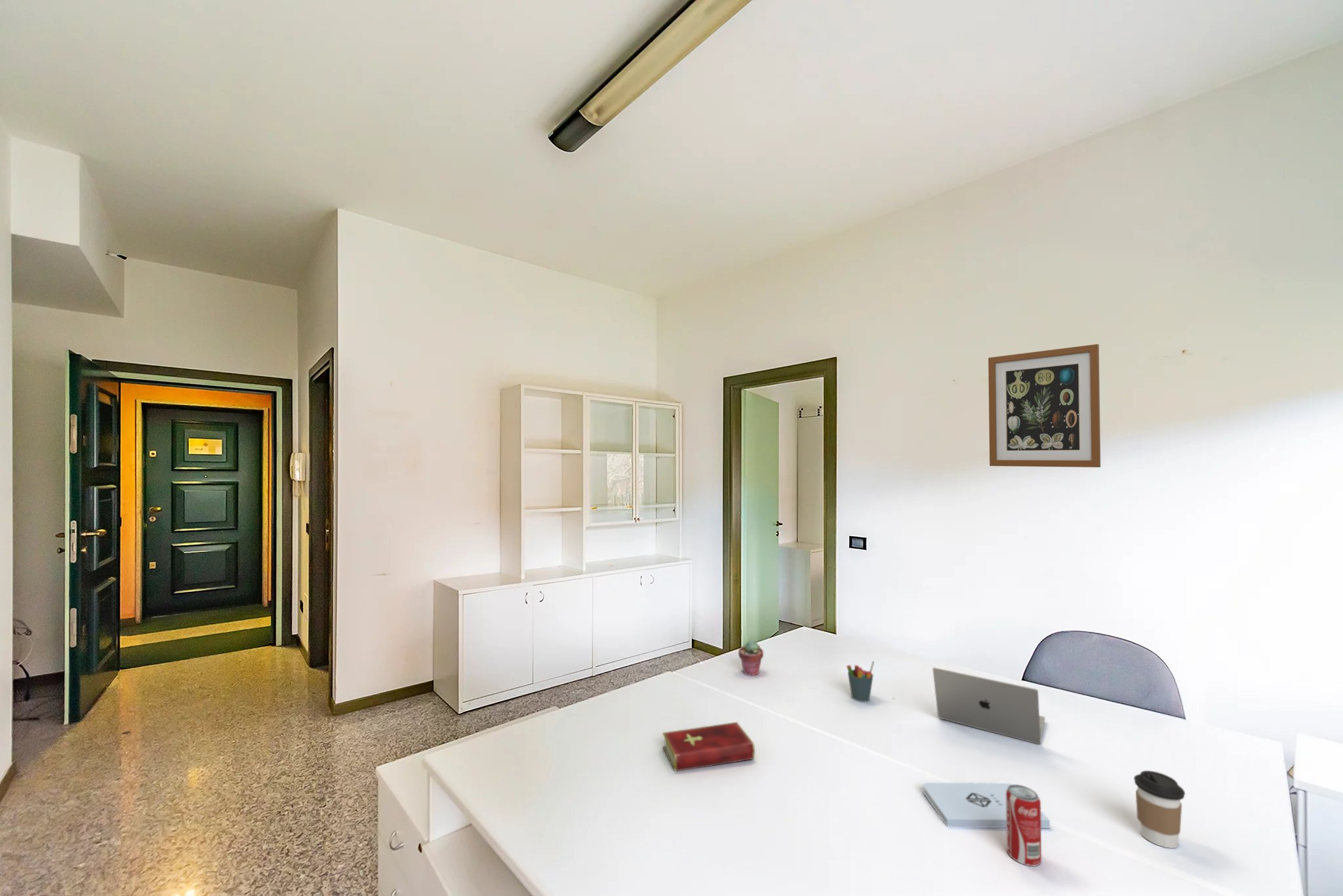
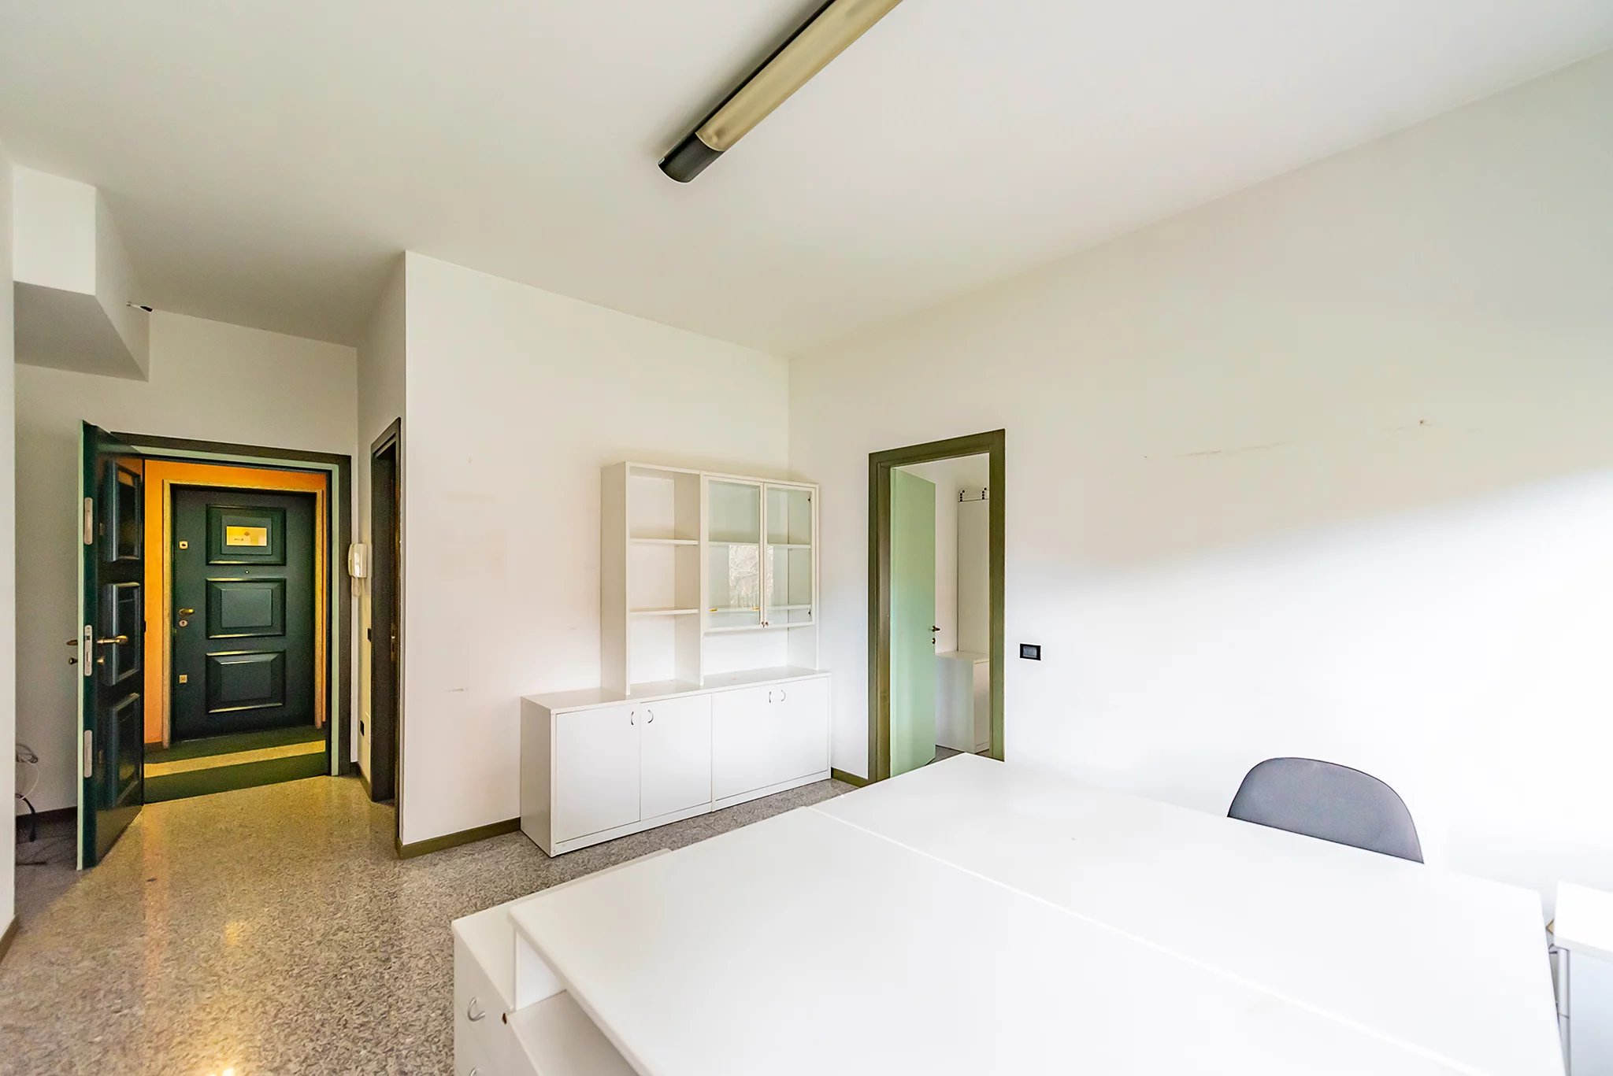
- beverage can [1006,784,1042,867]
- potted succulent [738,640,764,676]
- notepad [923,782,1051,829]
- coffee cup [1133,770,1186,849]
- laptop [932,667,1046,745]
- hardcover book [662,722,755,772]
- pen holder [846,660,875,703]
- wall art [988,343,1101,468]
